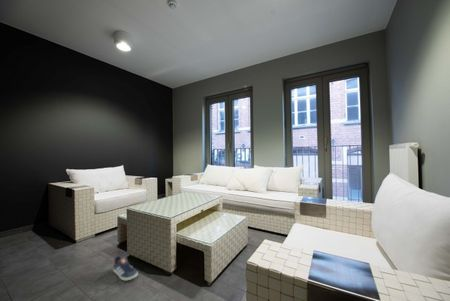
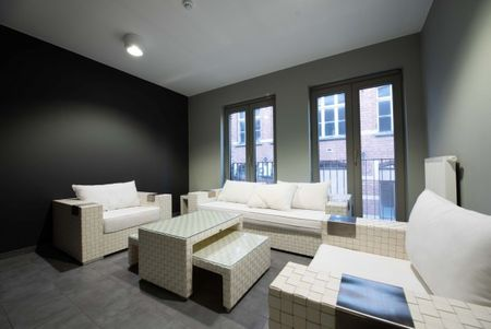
- sneaker [112,255,139,281]
